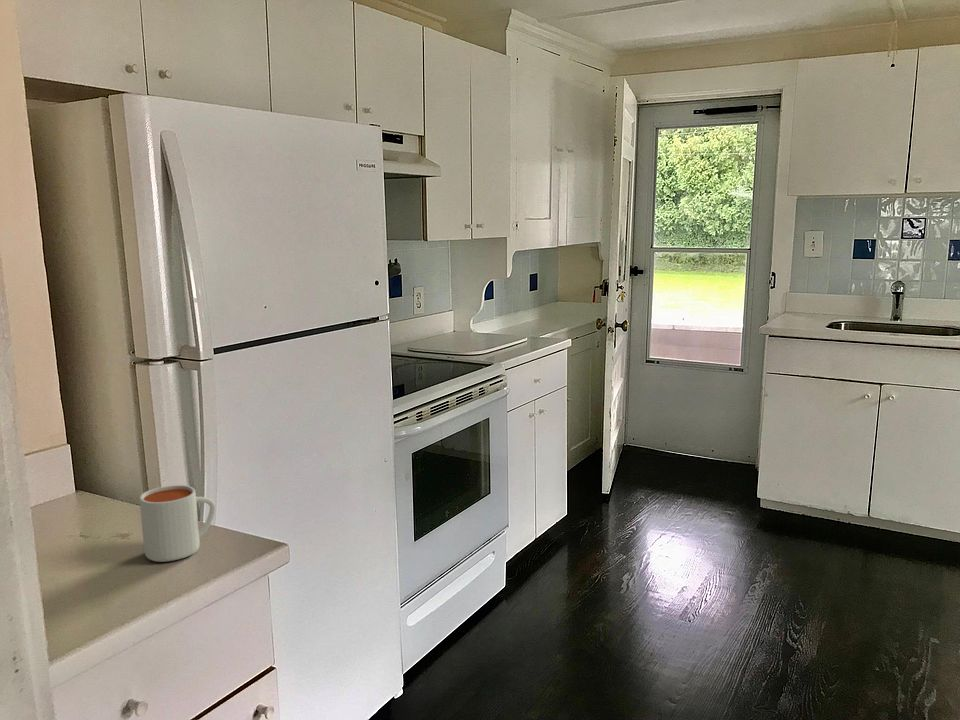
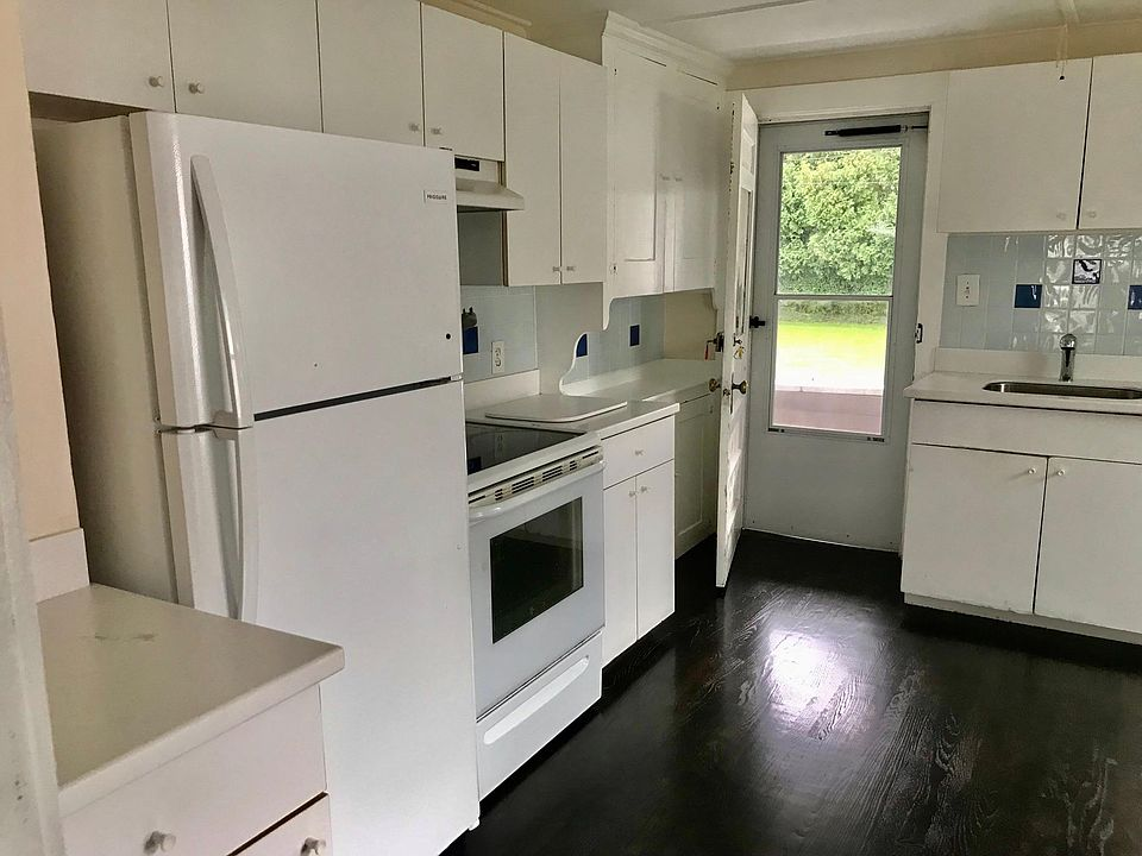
- mug [139,484,216,563]
